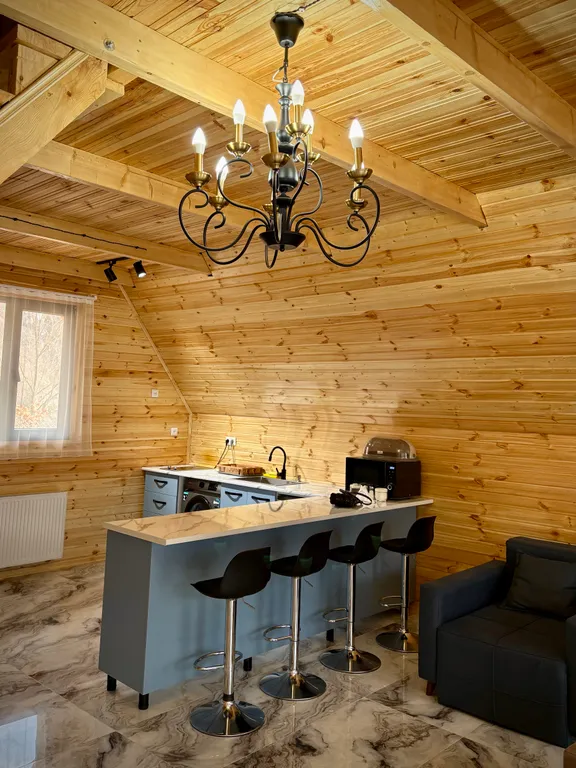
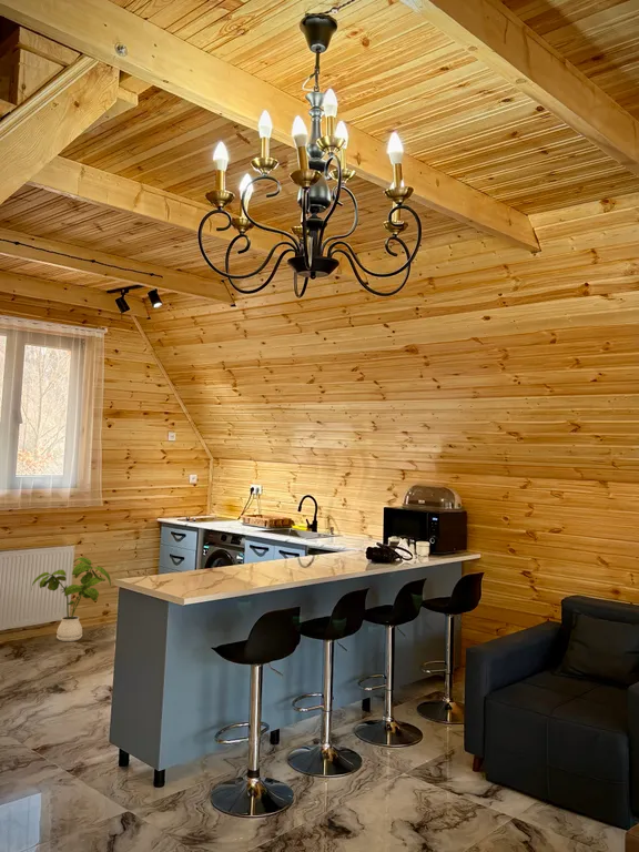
+ house plant [30,556,112,642]
